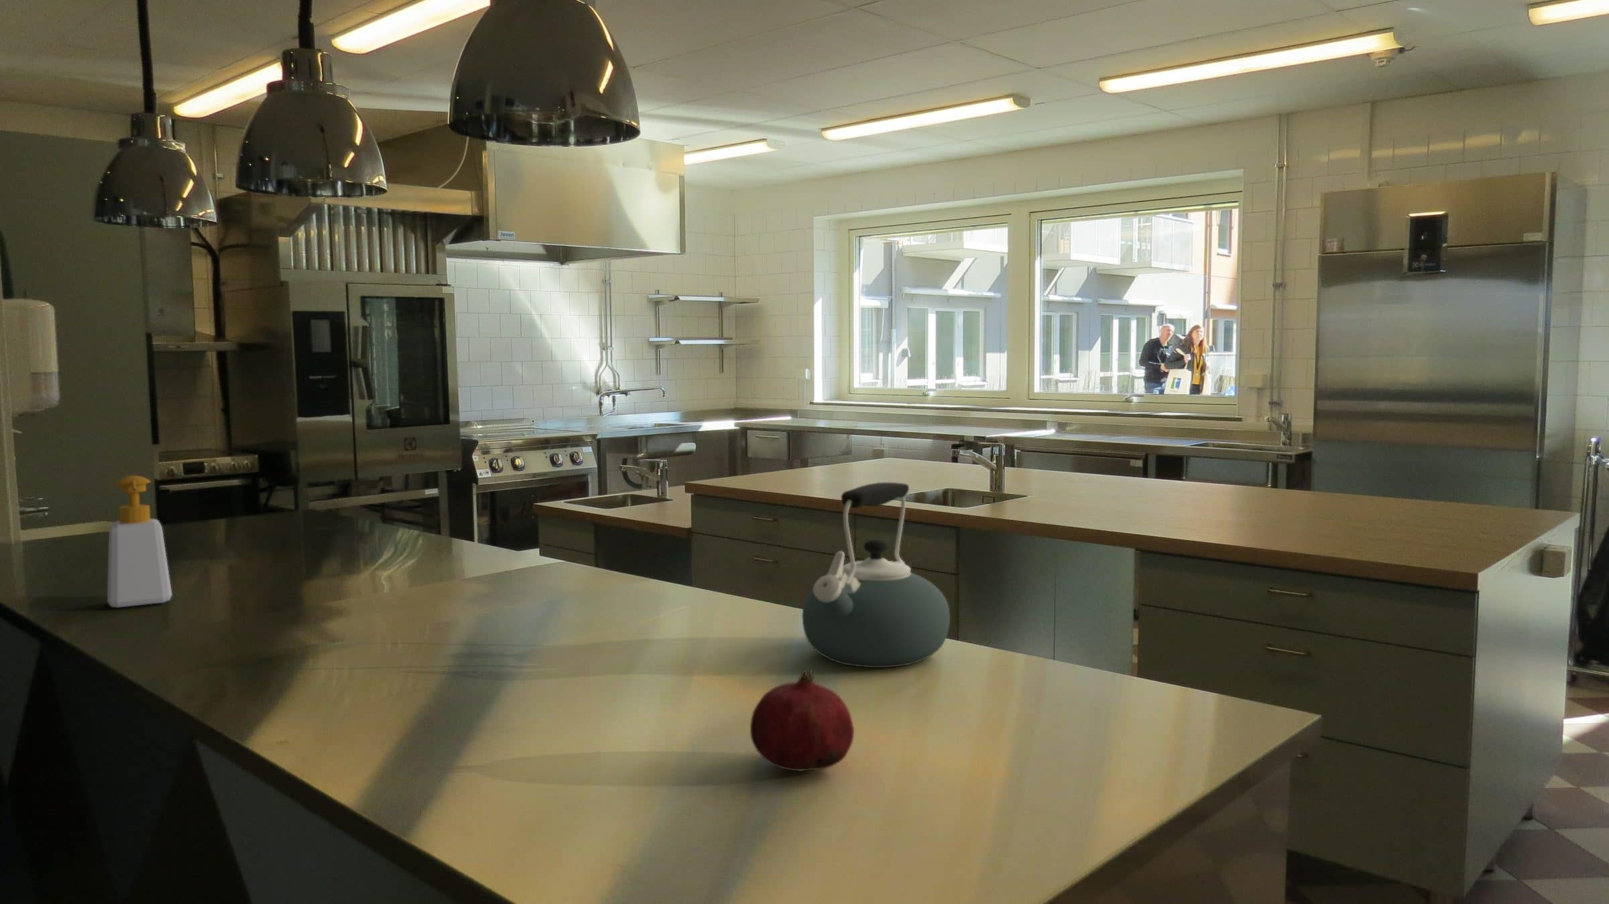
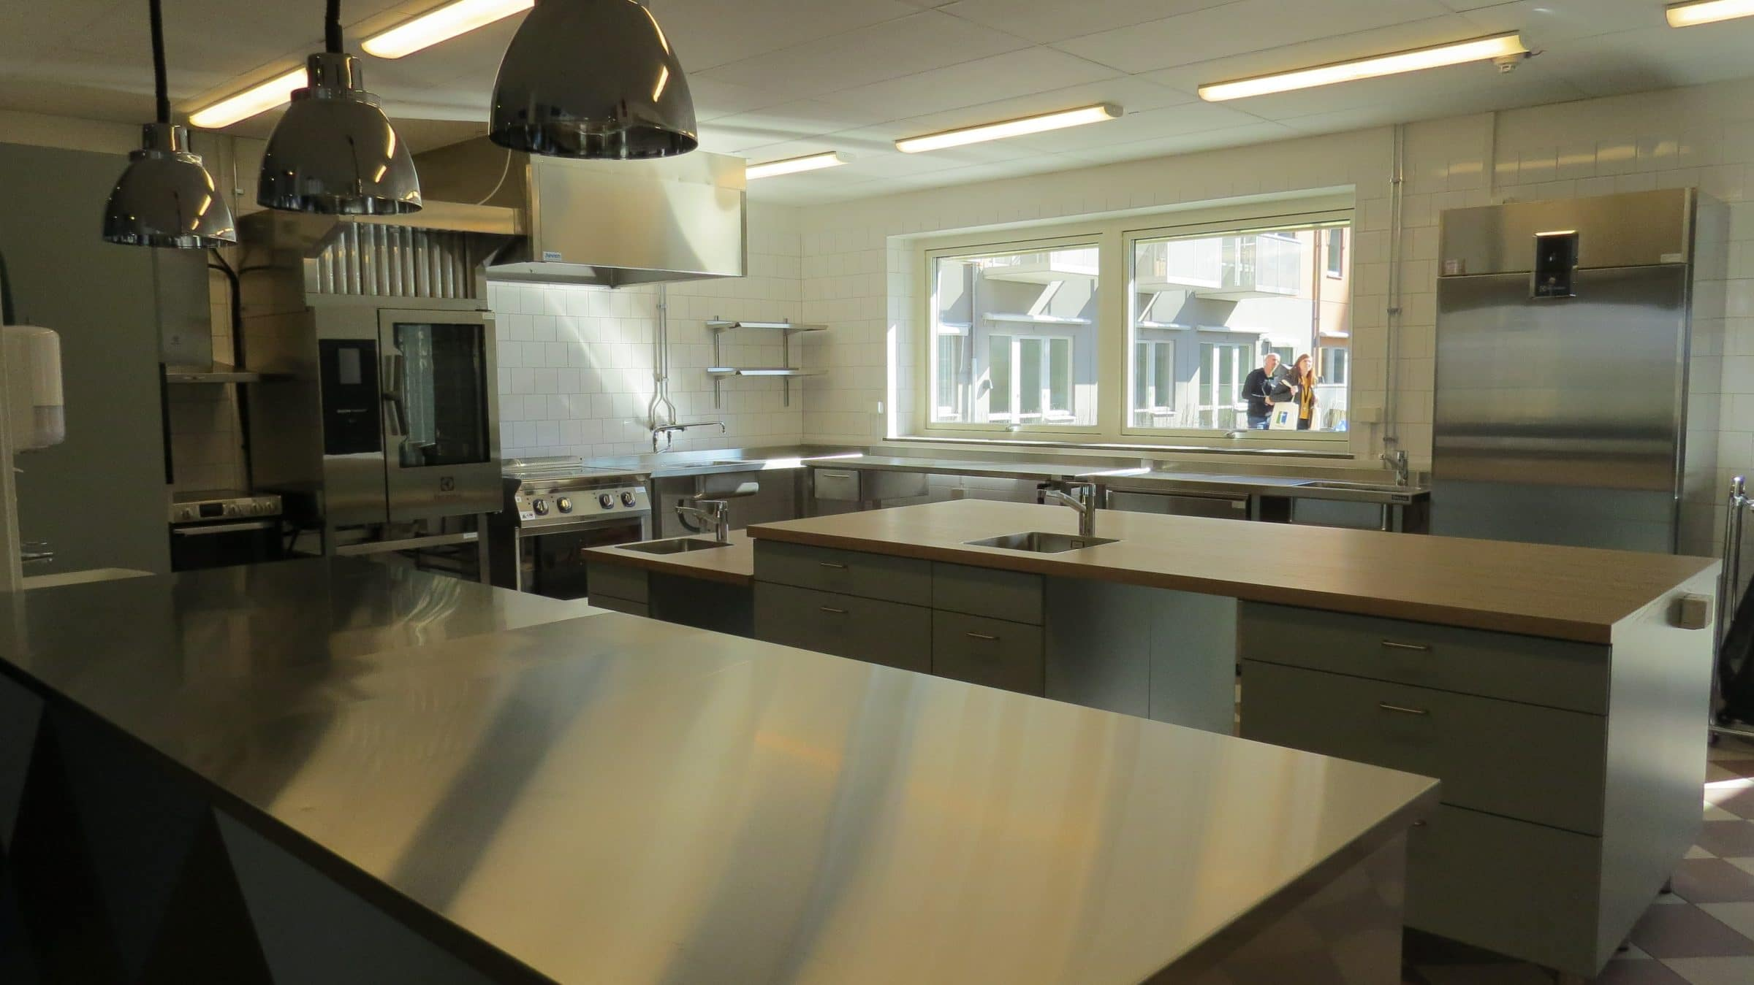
- fruit [749,669,855,771]
- kettle [801,482,950,669]
- soap bottle [106,475,173,609]
